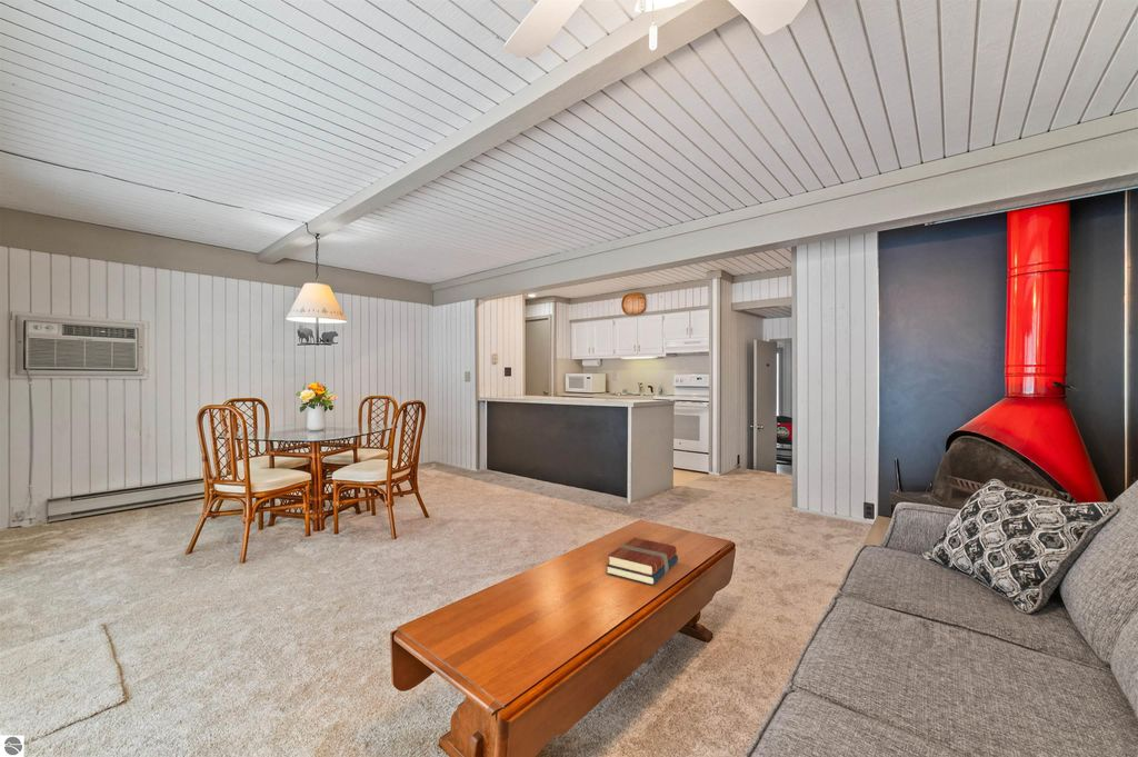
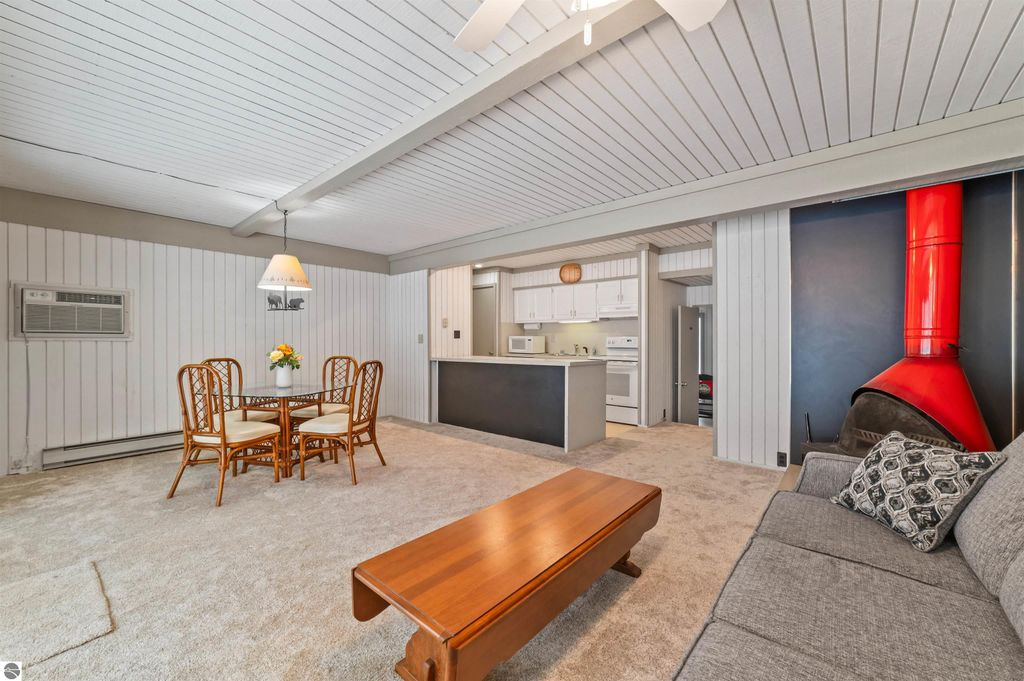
- books [605,537,679,586]
